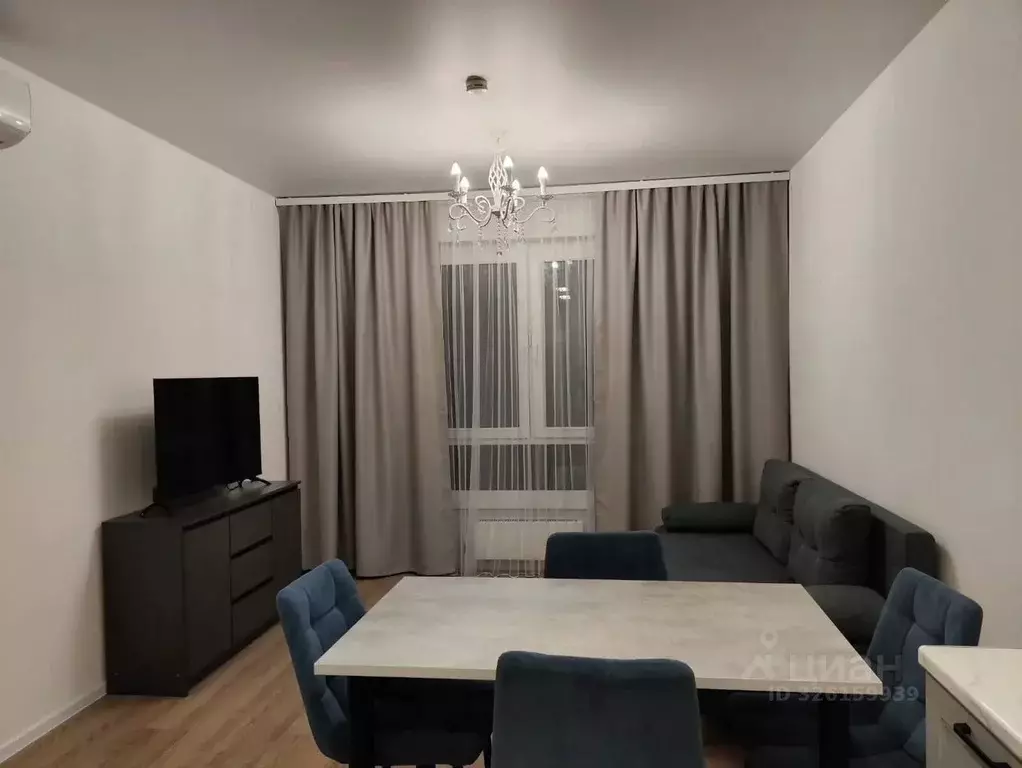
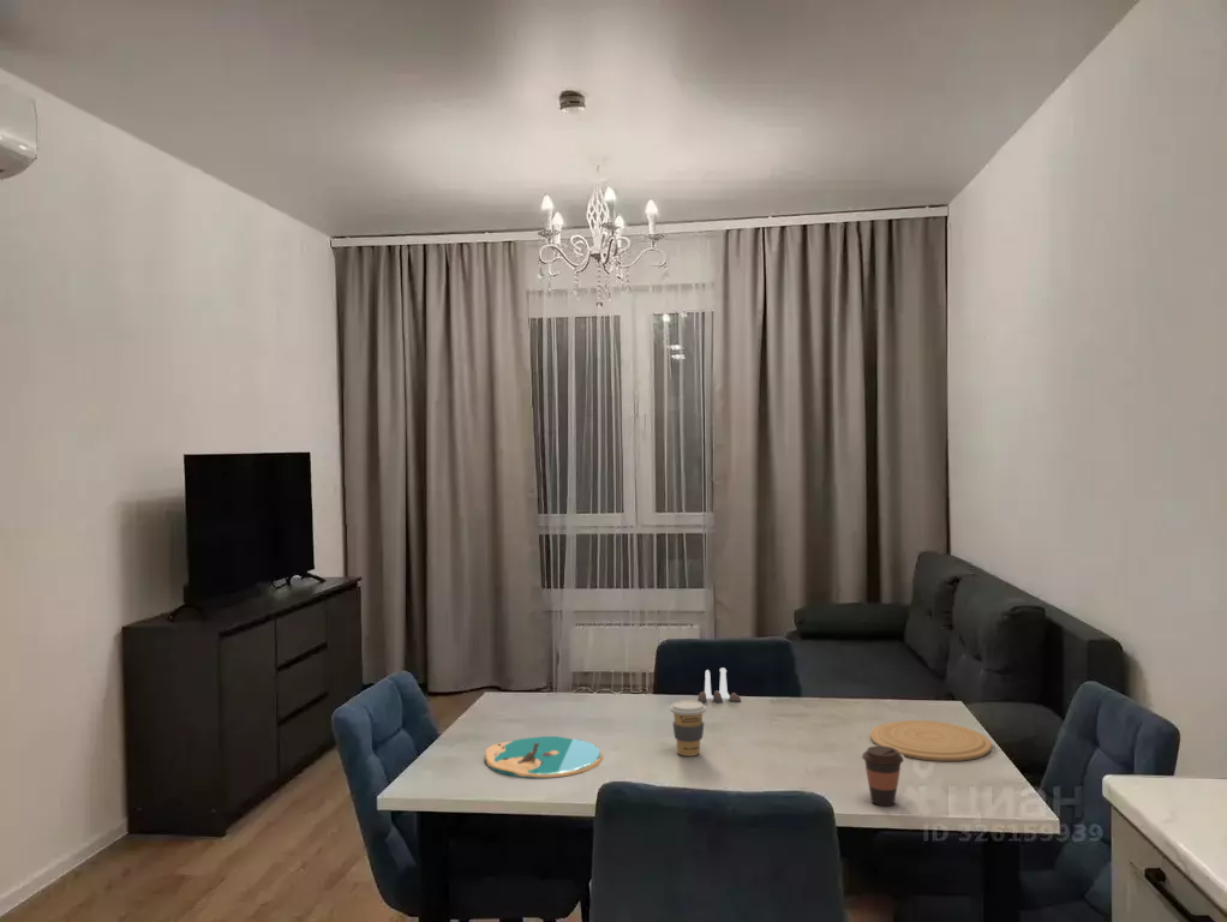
+ plate [484,735,604,779]
+ coffee cup [861,746,905,807]
+ coffee cup [669,699,707,758]
+ salt and pepper shaker set [696,666,742,704]
+ plate [869,719,993,762]
